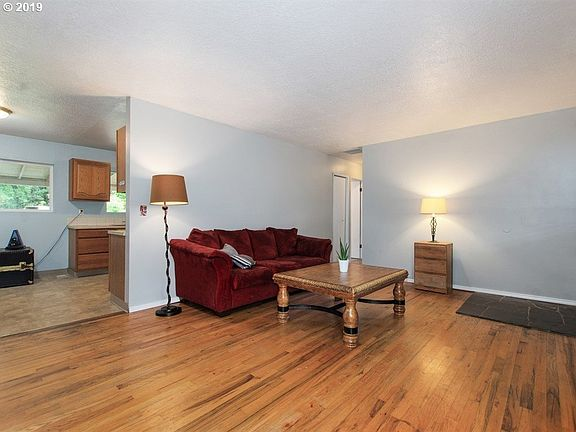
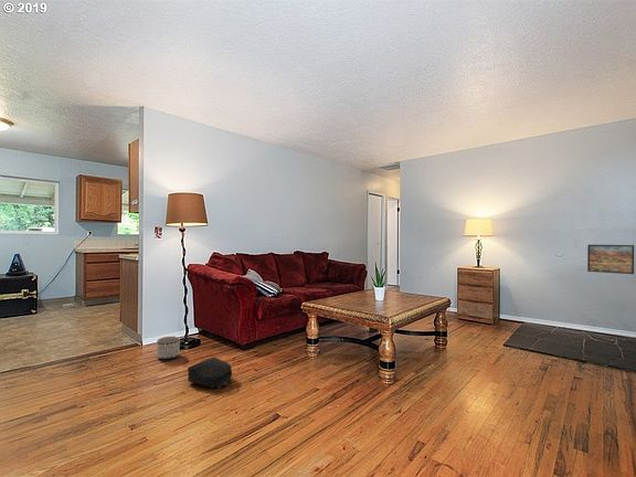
+ backpack [187,357,233,389]
+ planter [156,336,181,360]
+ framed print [586,244,635,275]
